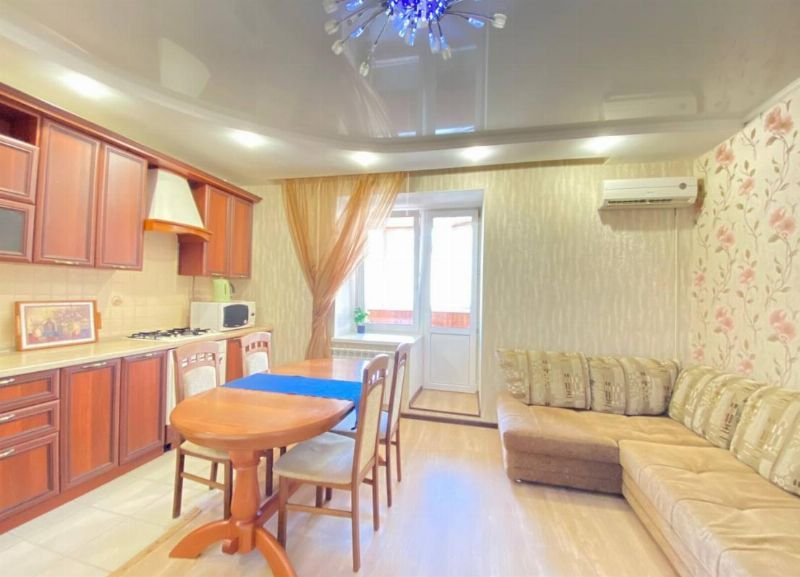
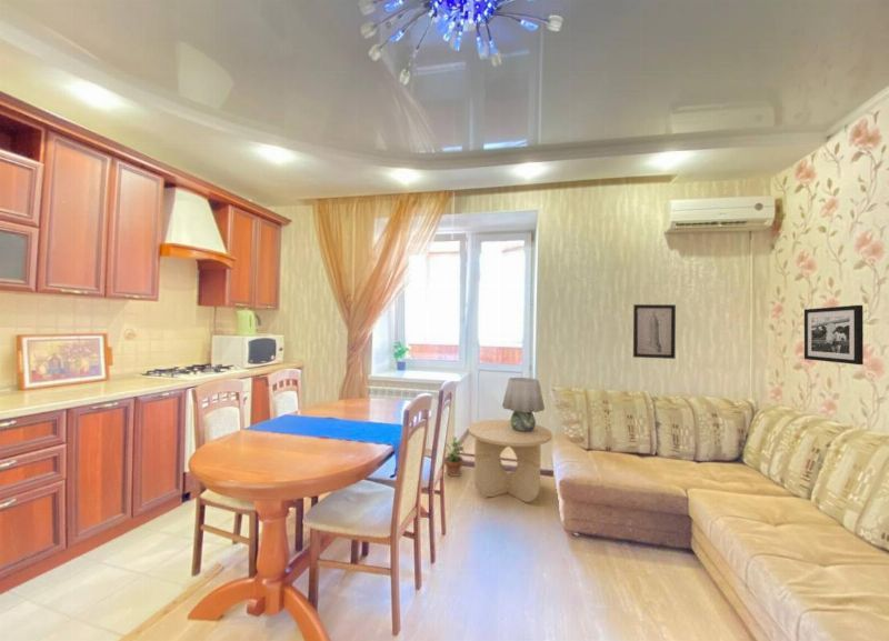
+ picture frame [803,304,865,365]
+ potted plant [444,435,466,478]
+ table lamp [501,377,546,431]
+ wall art [632,303,677,360]
+ side table [467,419,553,503]
